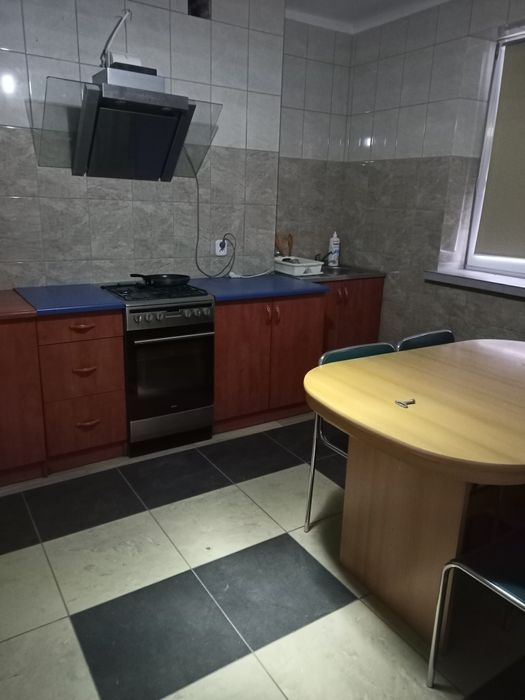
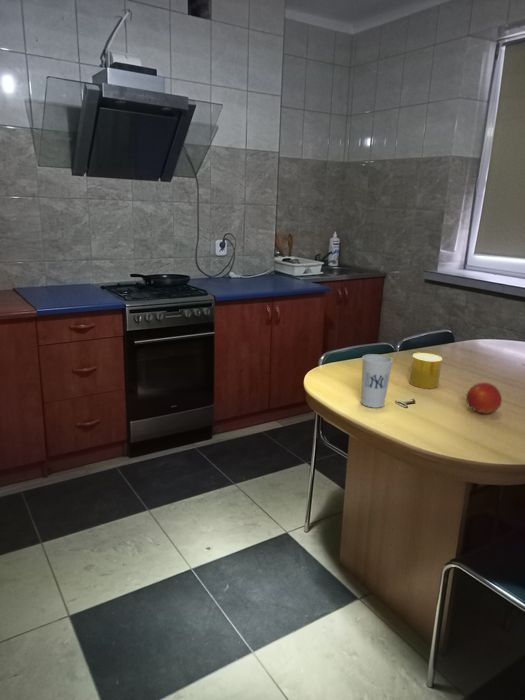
+ cup [408,352,443,389]
+ fruit [465,382,503,416]
+ cup [360,353,394,409]
